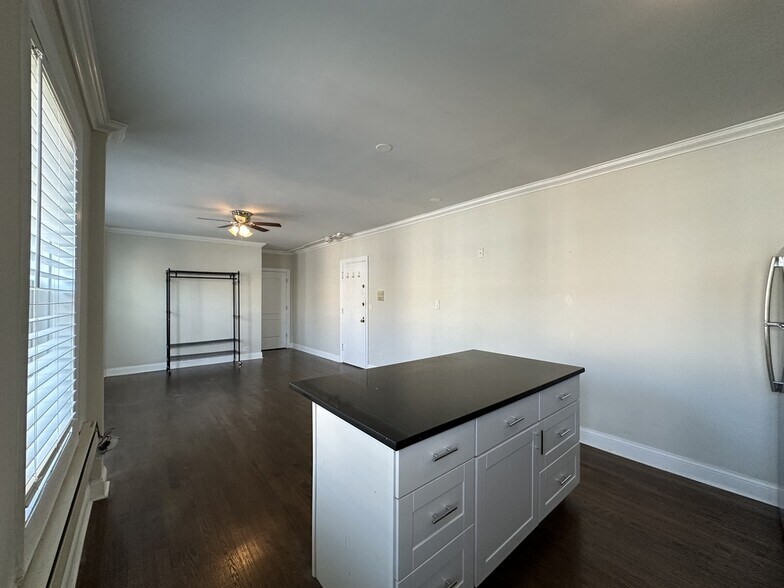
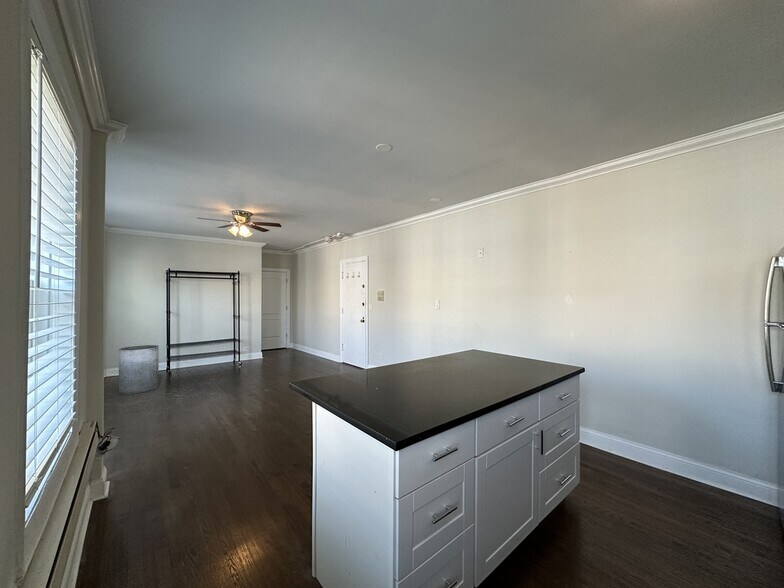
+ trash can [118,344,159,395]
